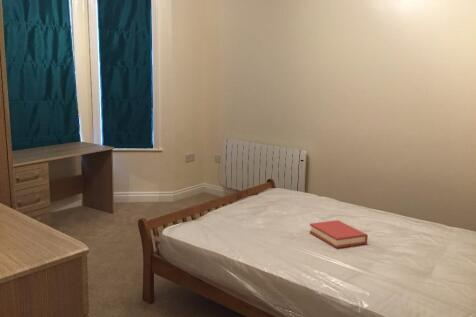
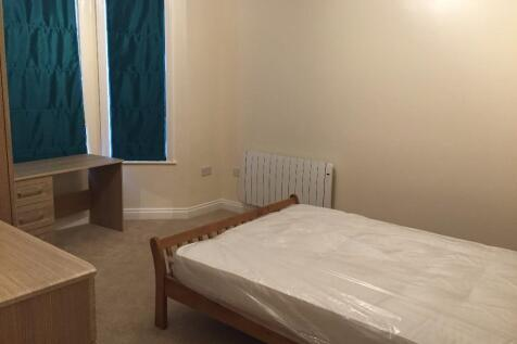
- hardback book [309,219,369,249]
